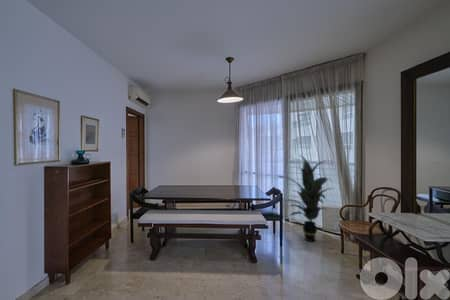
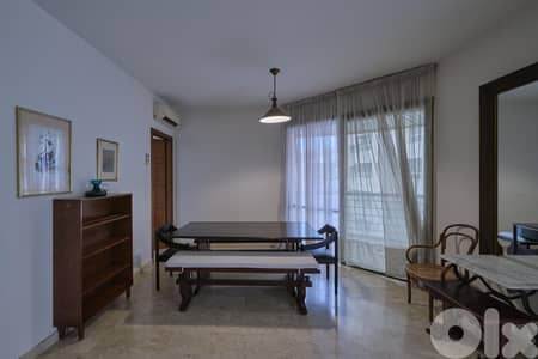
- indoor plant [278,154,334,243]
